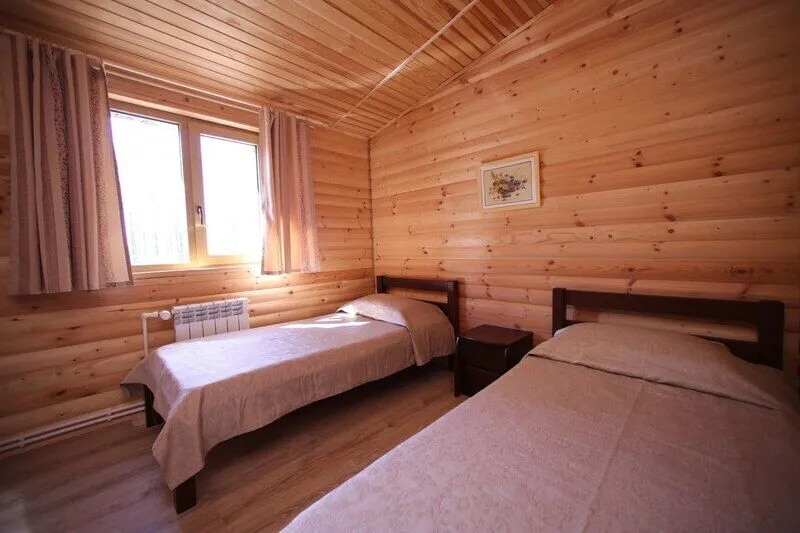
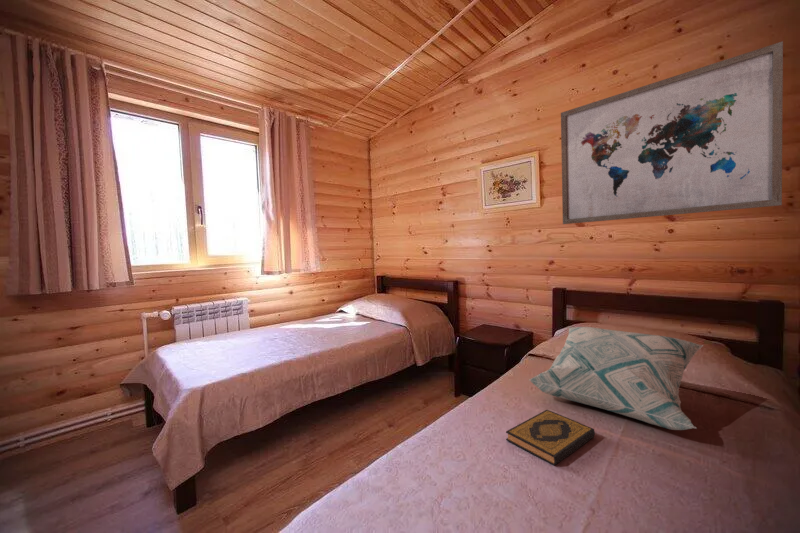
+ wall art [560,40,784,225]
+ hardback book [505,409,596,466]
+ decorative pillow [529,326,704,431]
